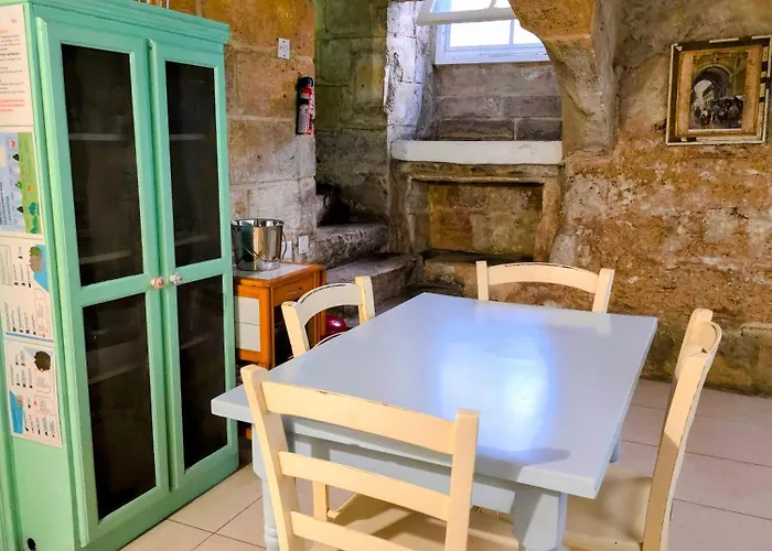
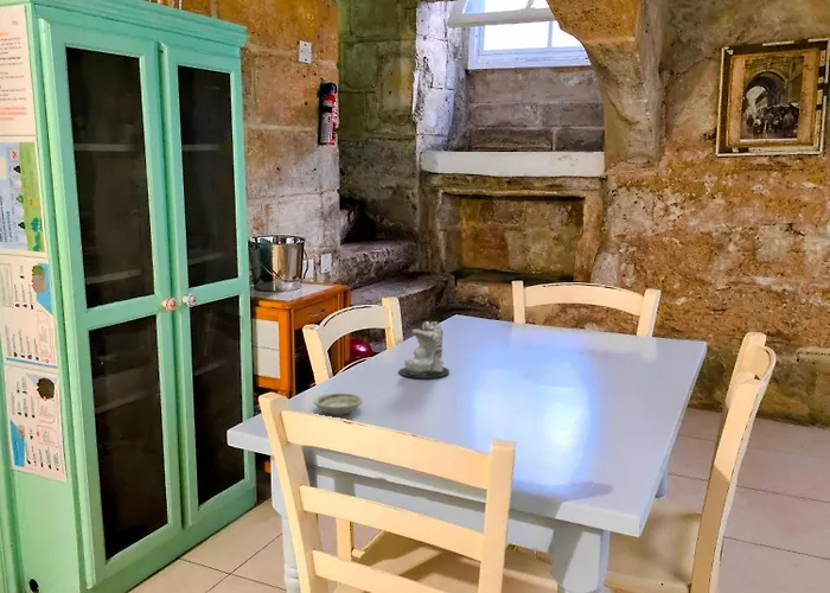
+ saucer [312,393,364,416]
+ candle [397,320,451,380]
